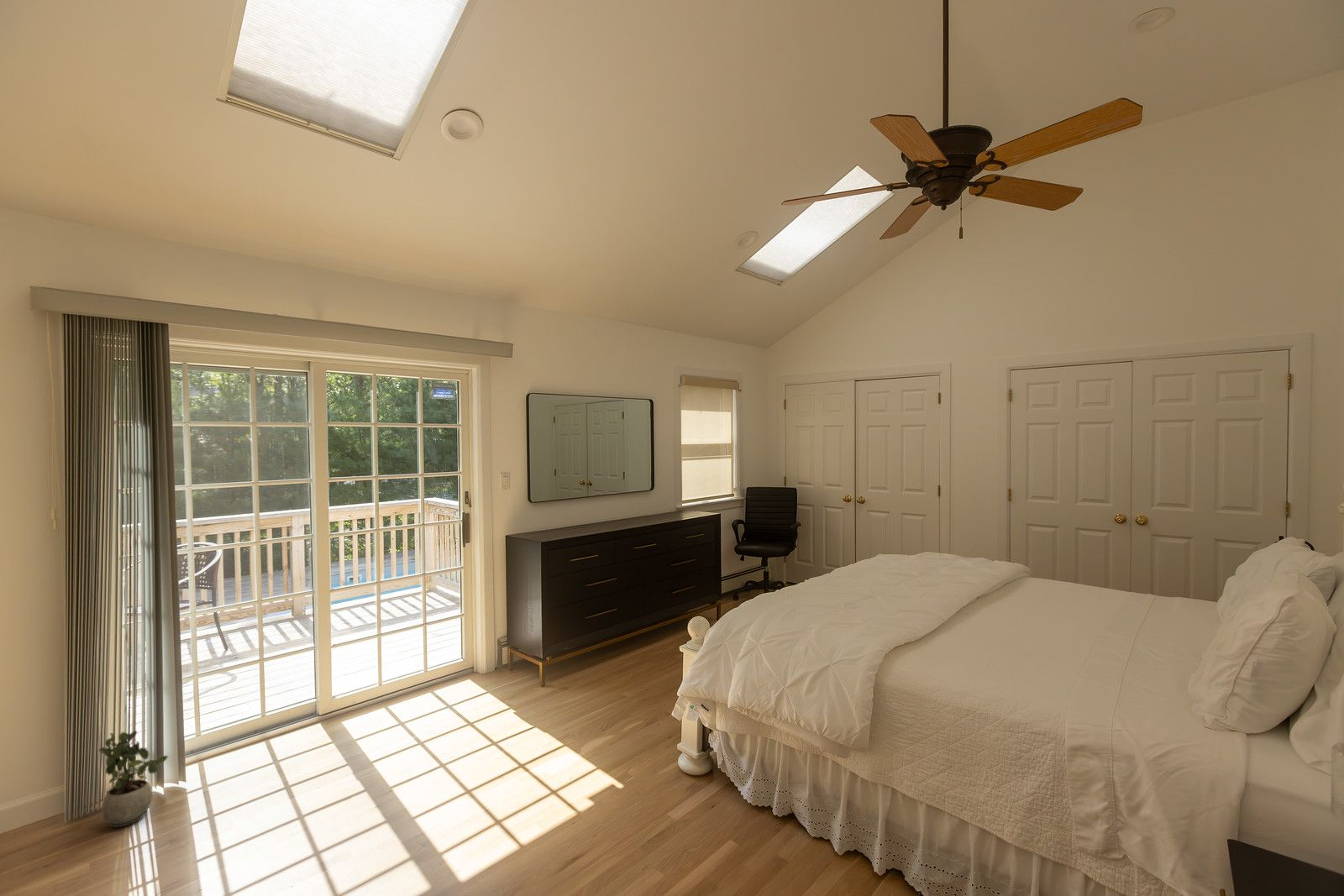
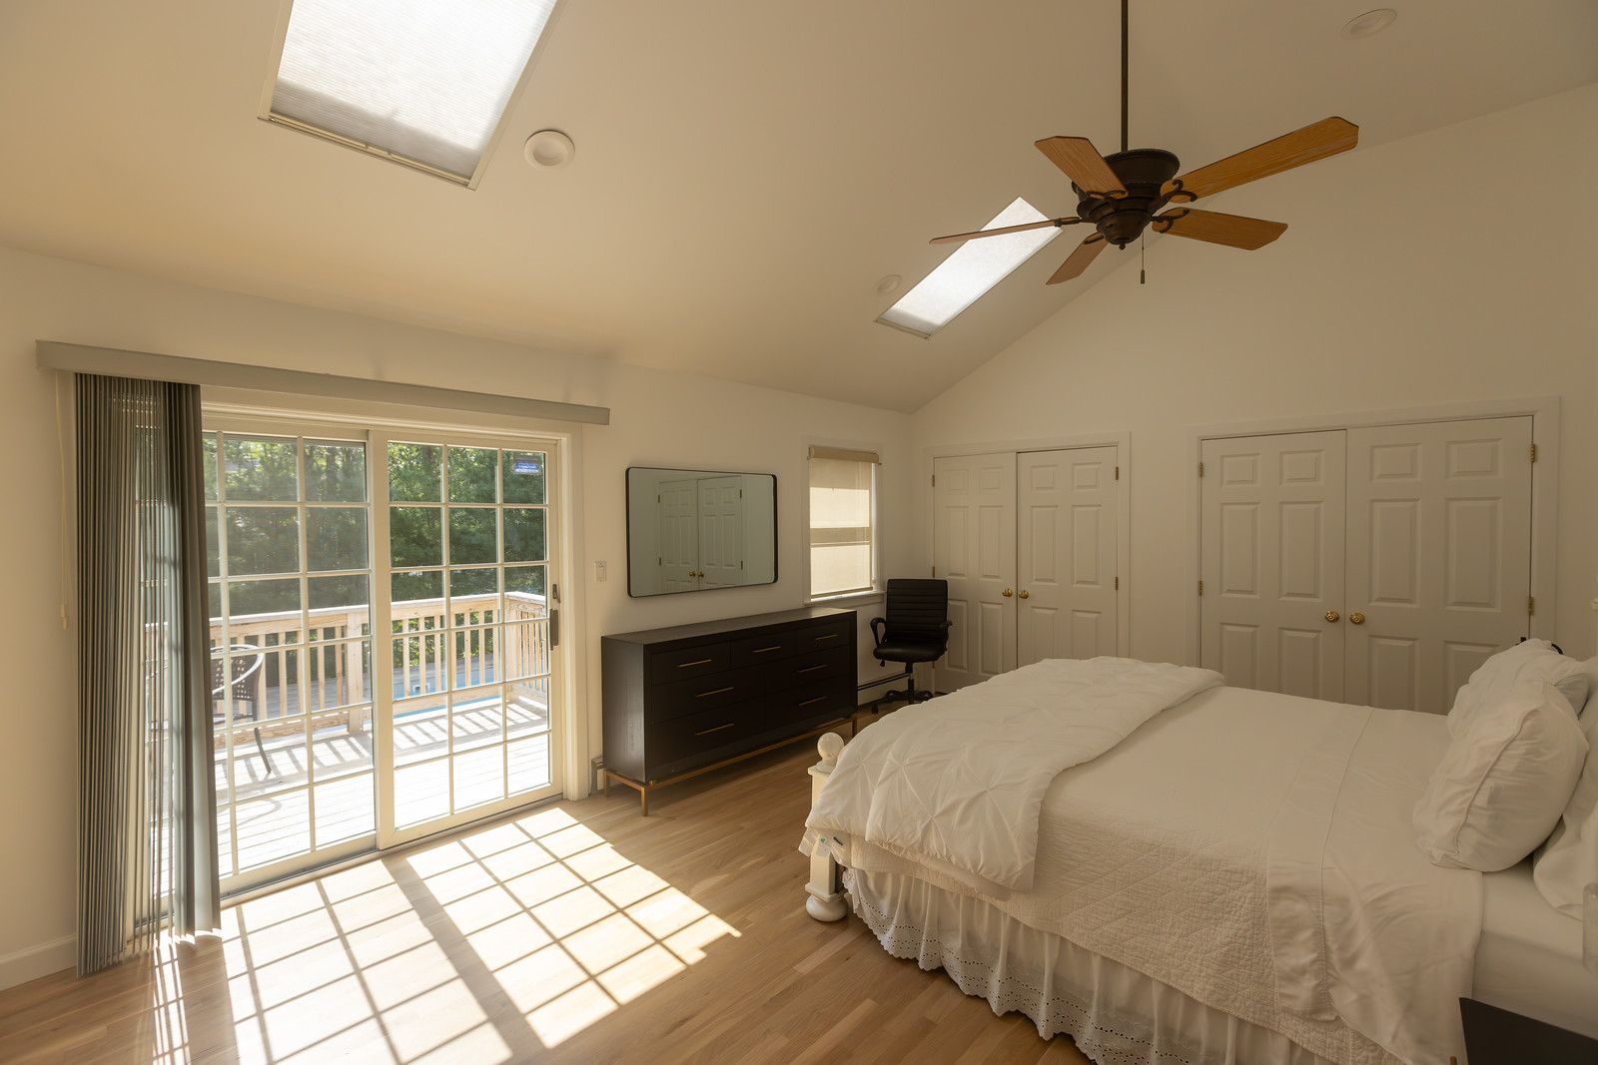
- potted plant [97,730,169,828]
